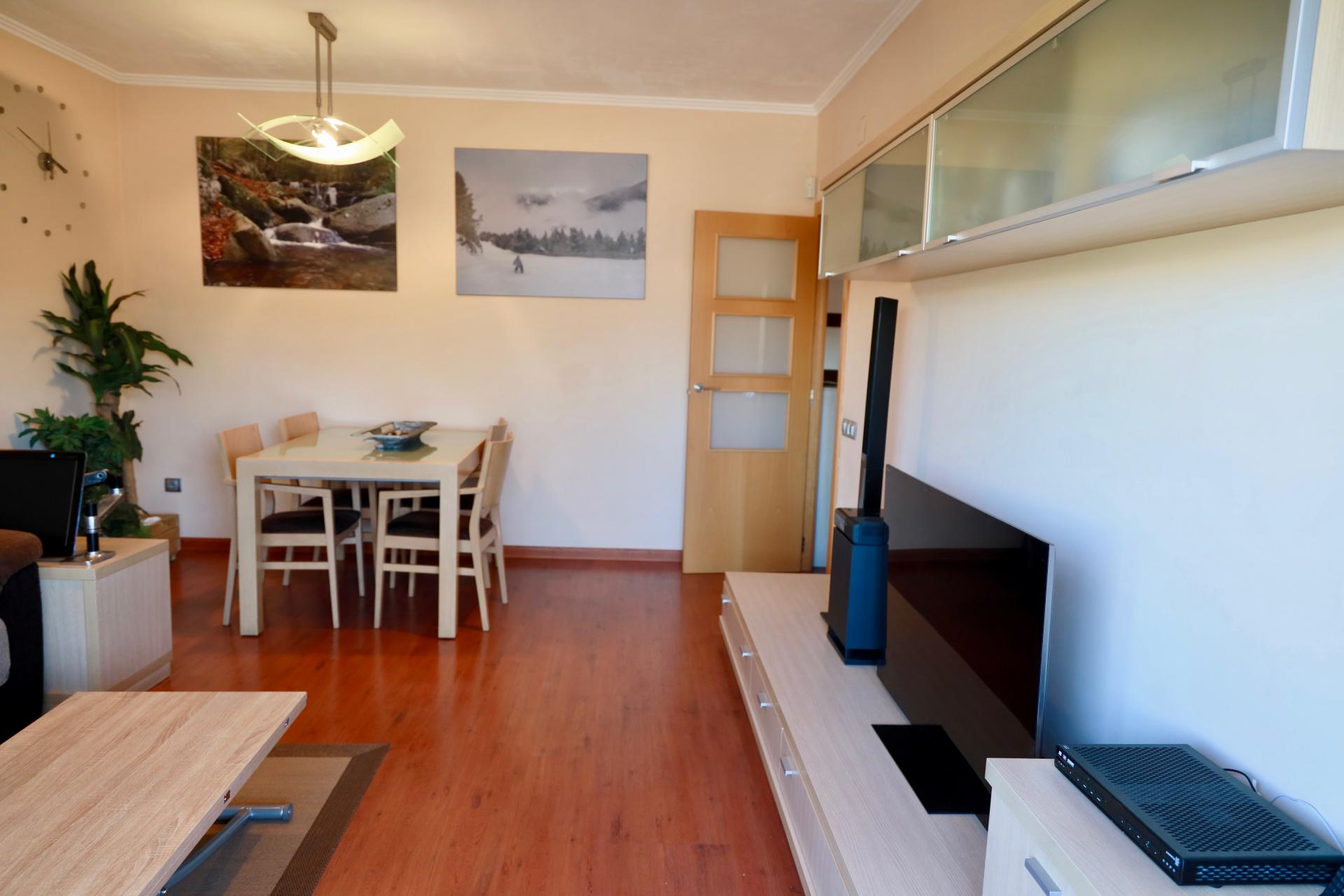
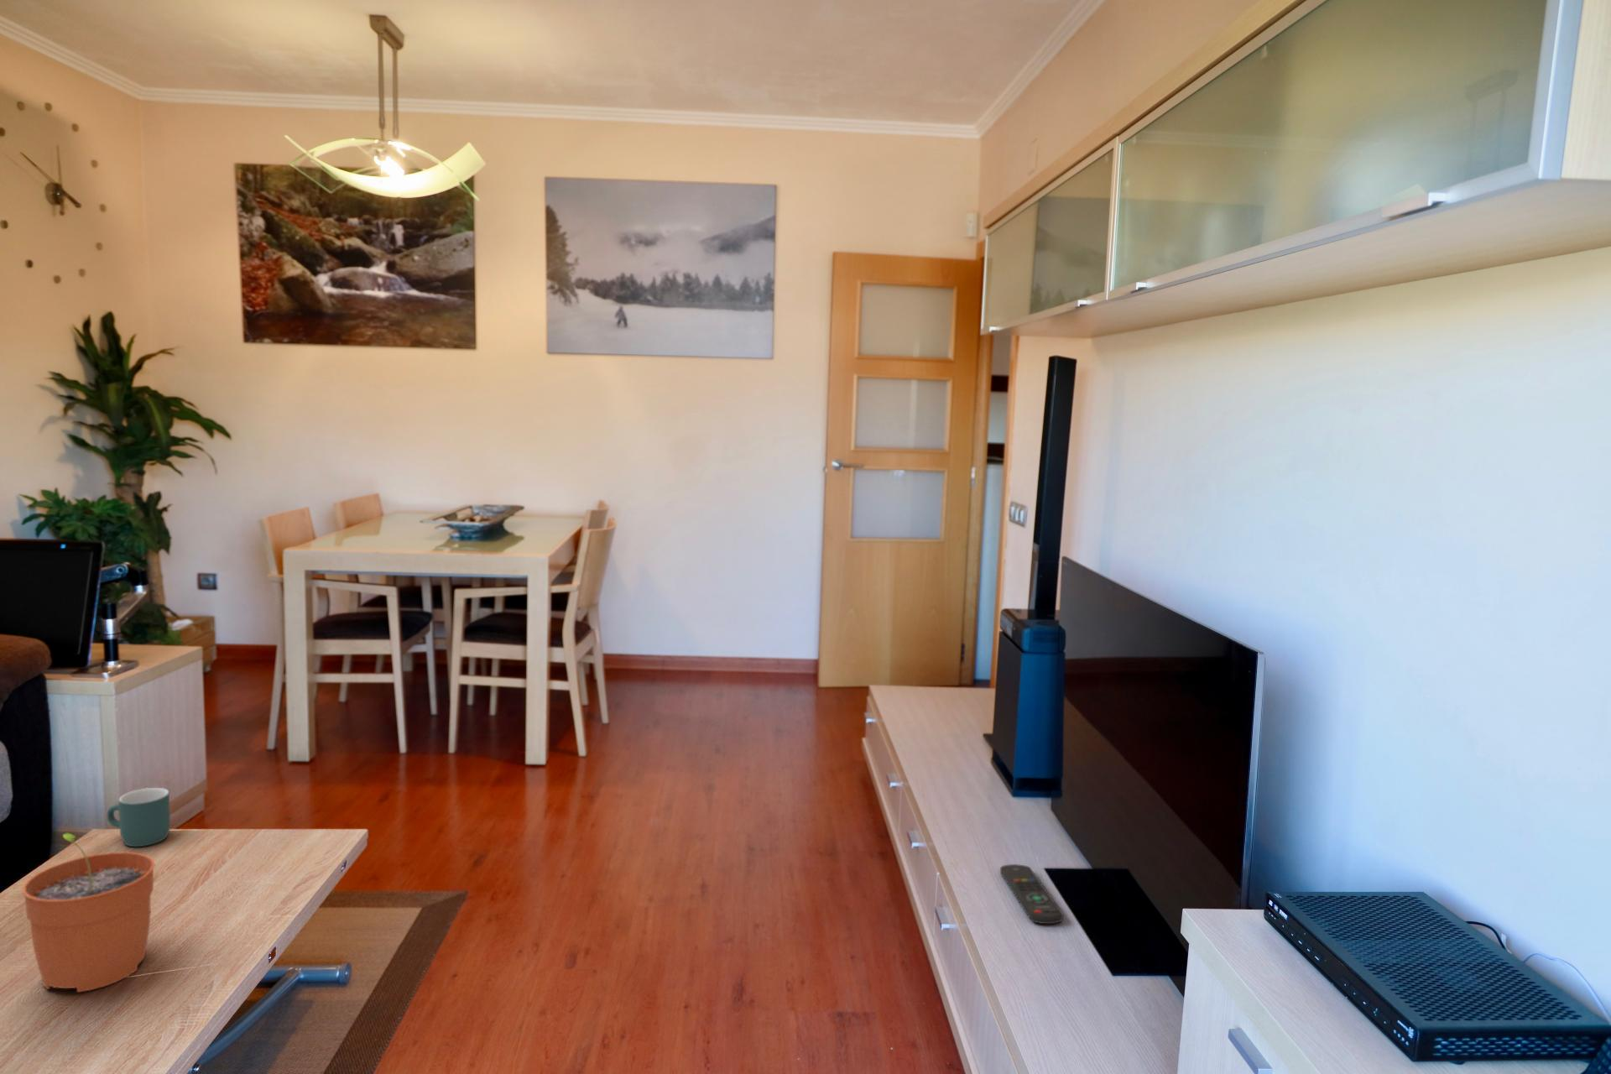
+ mug [107,788,171,847]
+ remote control [1000,863,1064,924]
+ plant pot [22,832,156,994]
